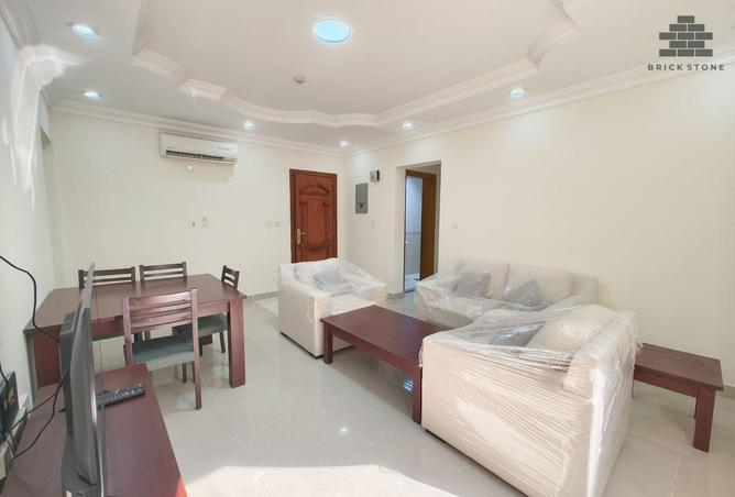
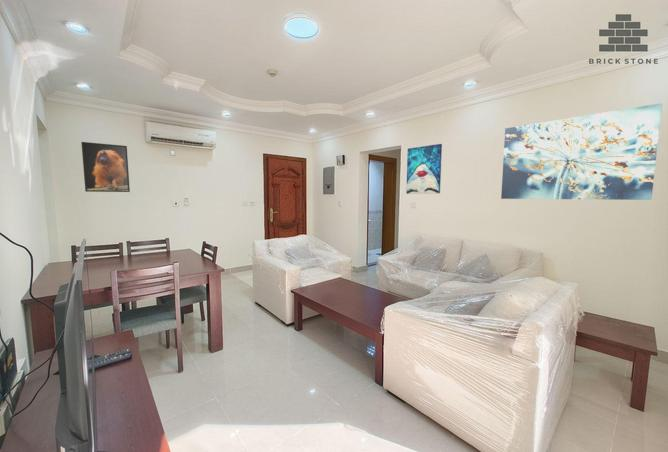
+ wall art [500,103,663,201]
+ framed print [80,141,131,193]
+ wall art [405,143,443,195]
